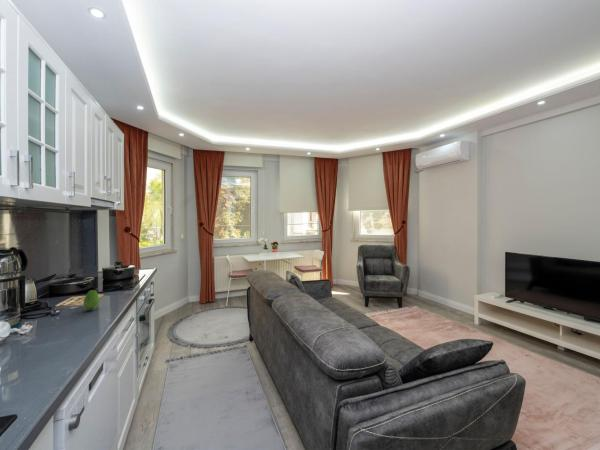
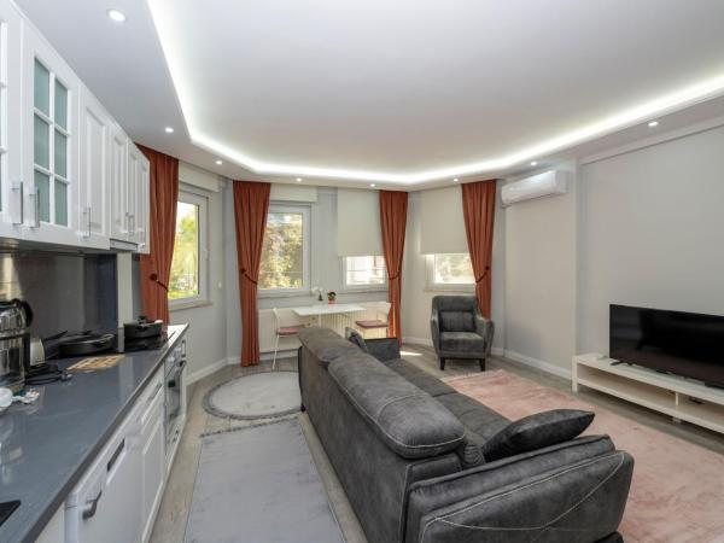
- fruit [82,289,100,311]
